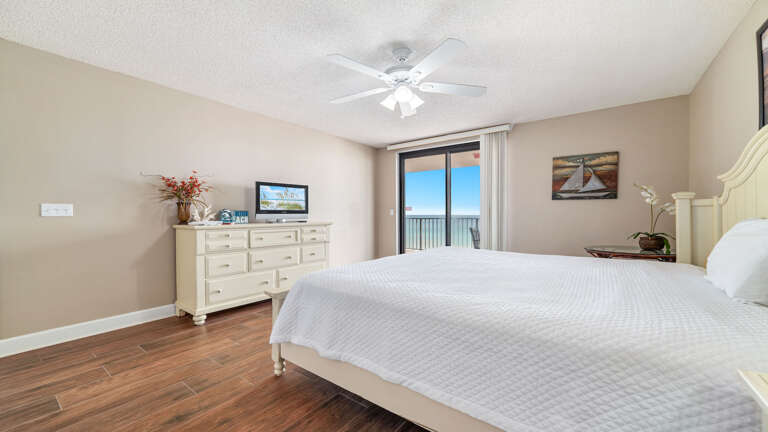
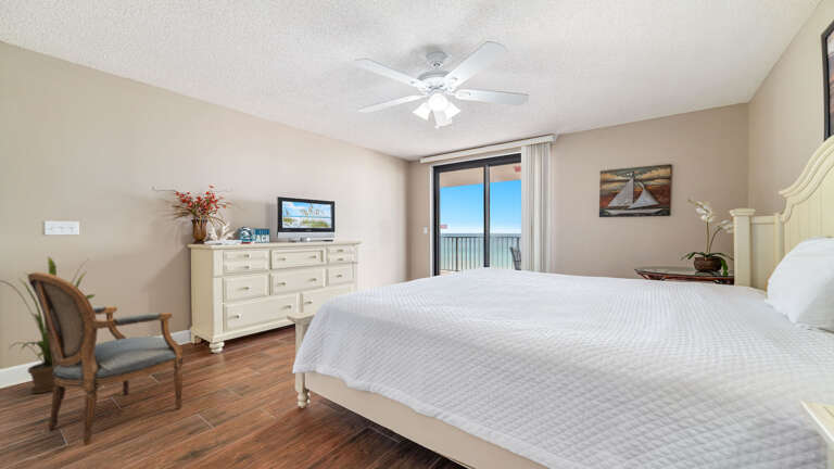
+ armchair [26,271,185,445]
+ house plant [0,255,97,394]
